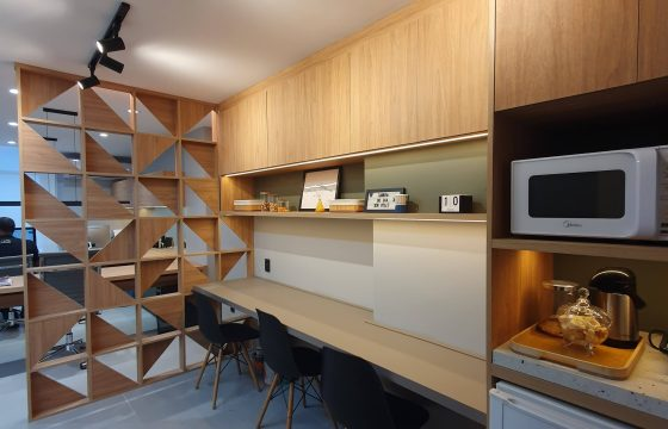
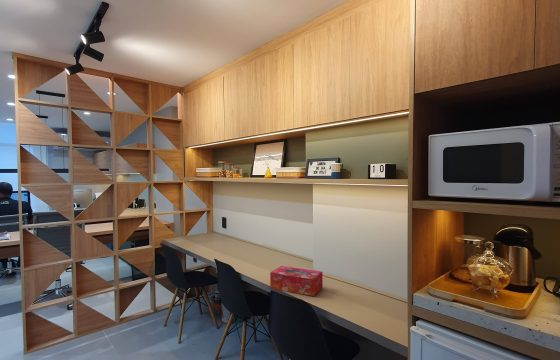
+ tissue box [269,265,324,297]
